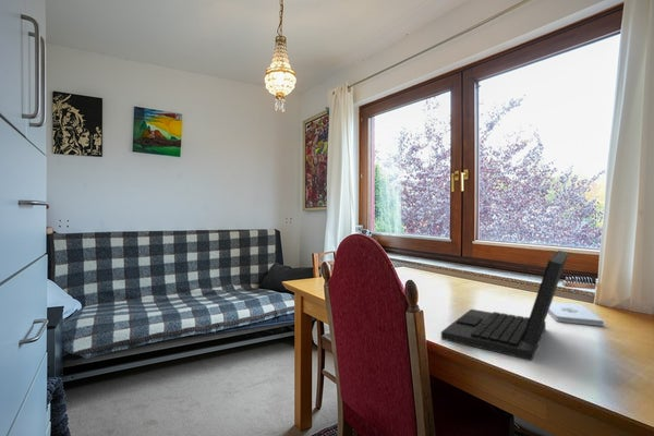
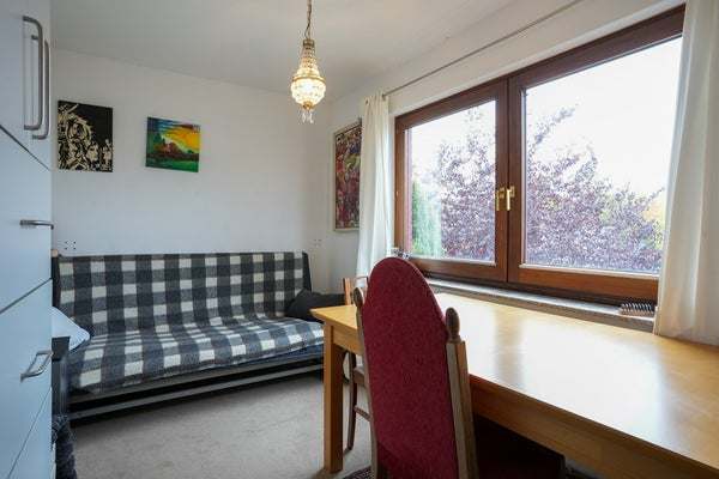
- notepad [548,301,604,327]
- laptop [440,250,570,361]
